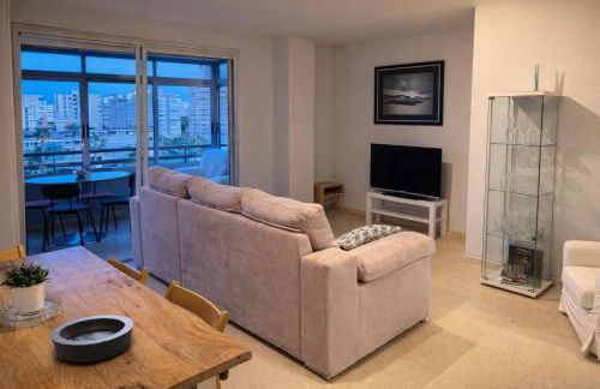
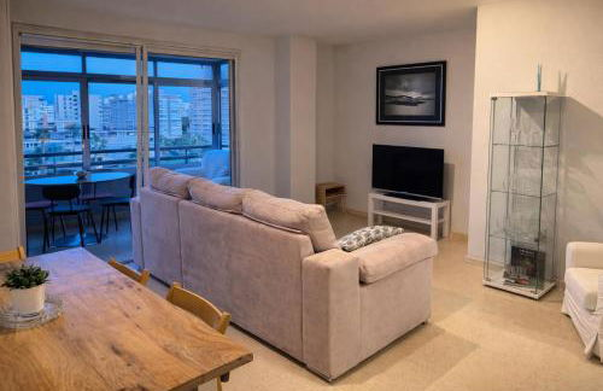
- bowl [49,315,134,364]
